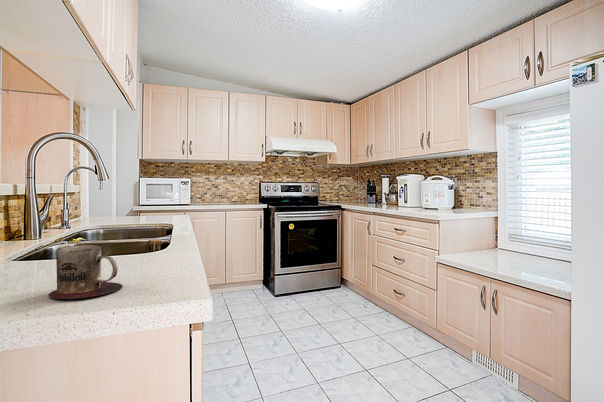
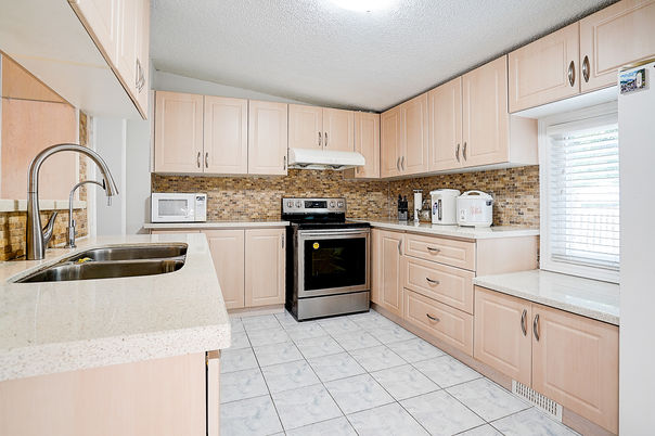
- mug [48,244,123,300]
